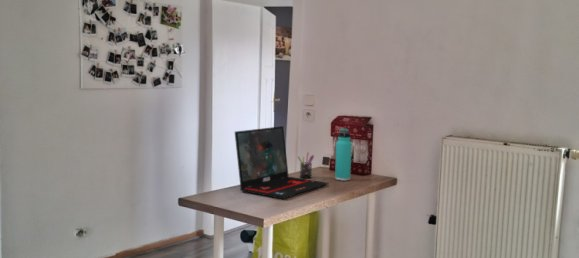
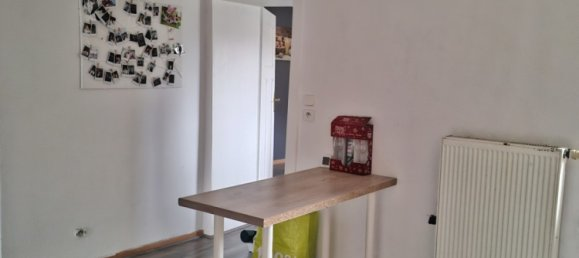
- laptop [234,125,330,200]
- pen holder [297,151,315,179]
- thermos bottle [334,127,353,182]
